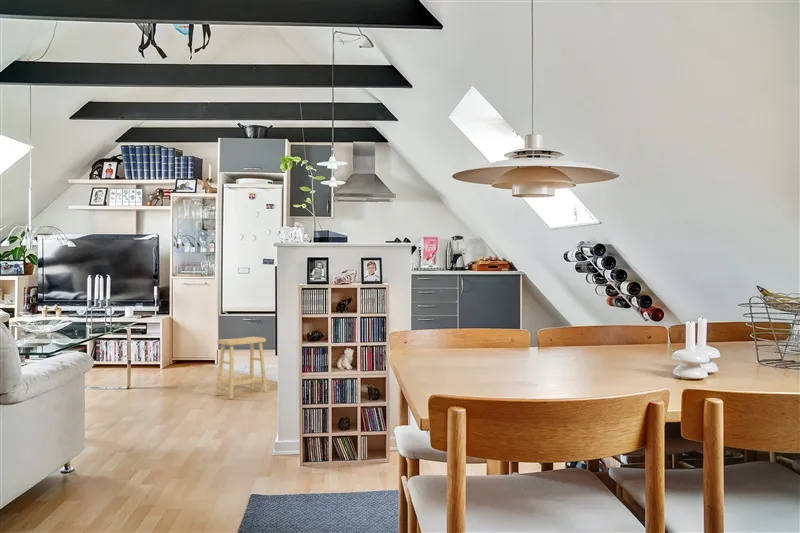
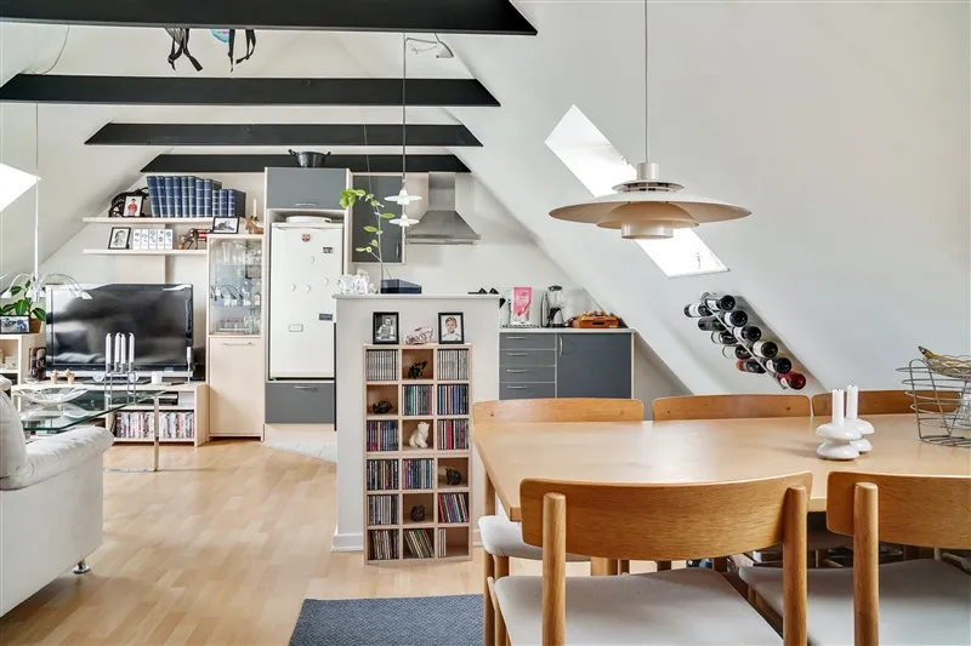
- footstool [214,336,268,400]
